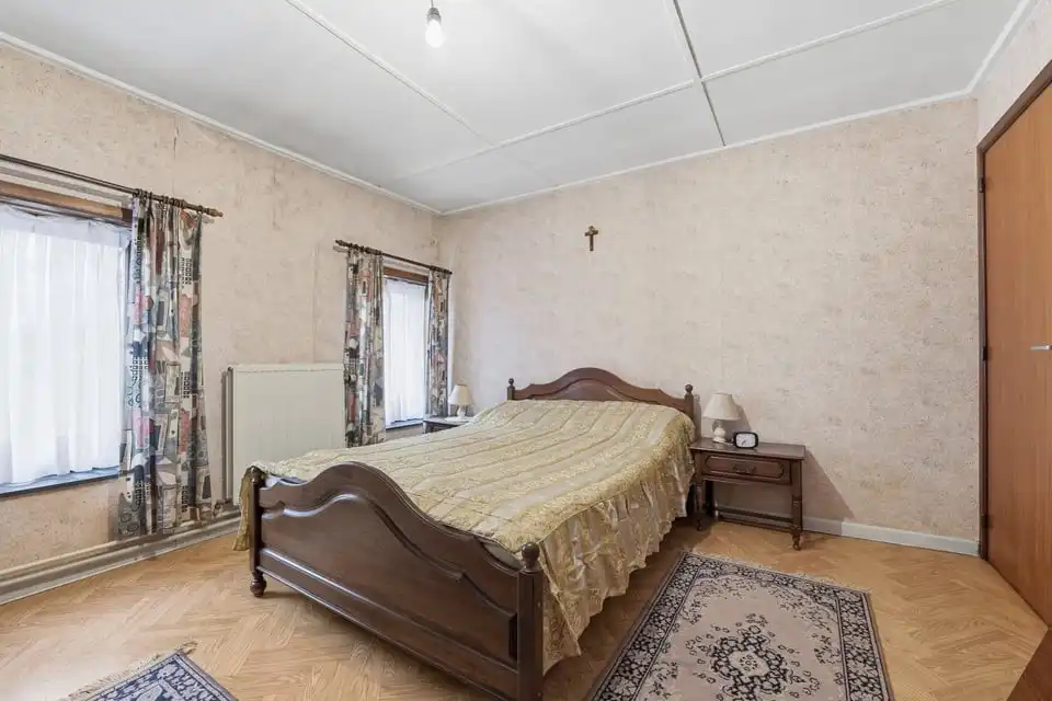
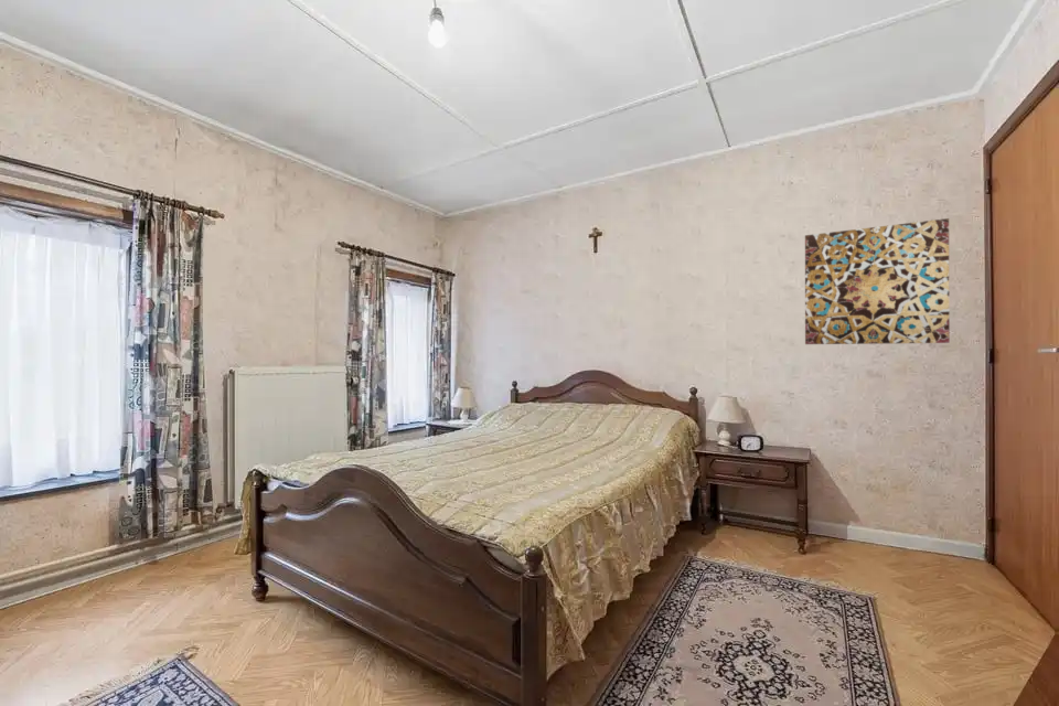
+ wall art [804,217,951,345]
